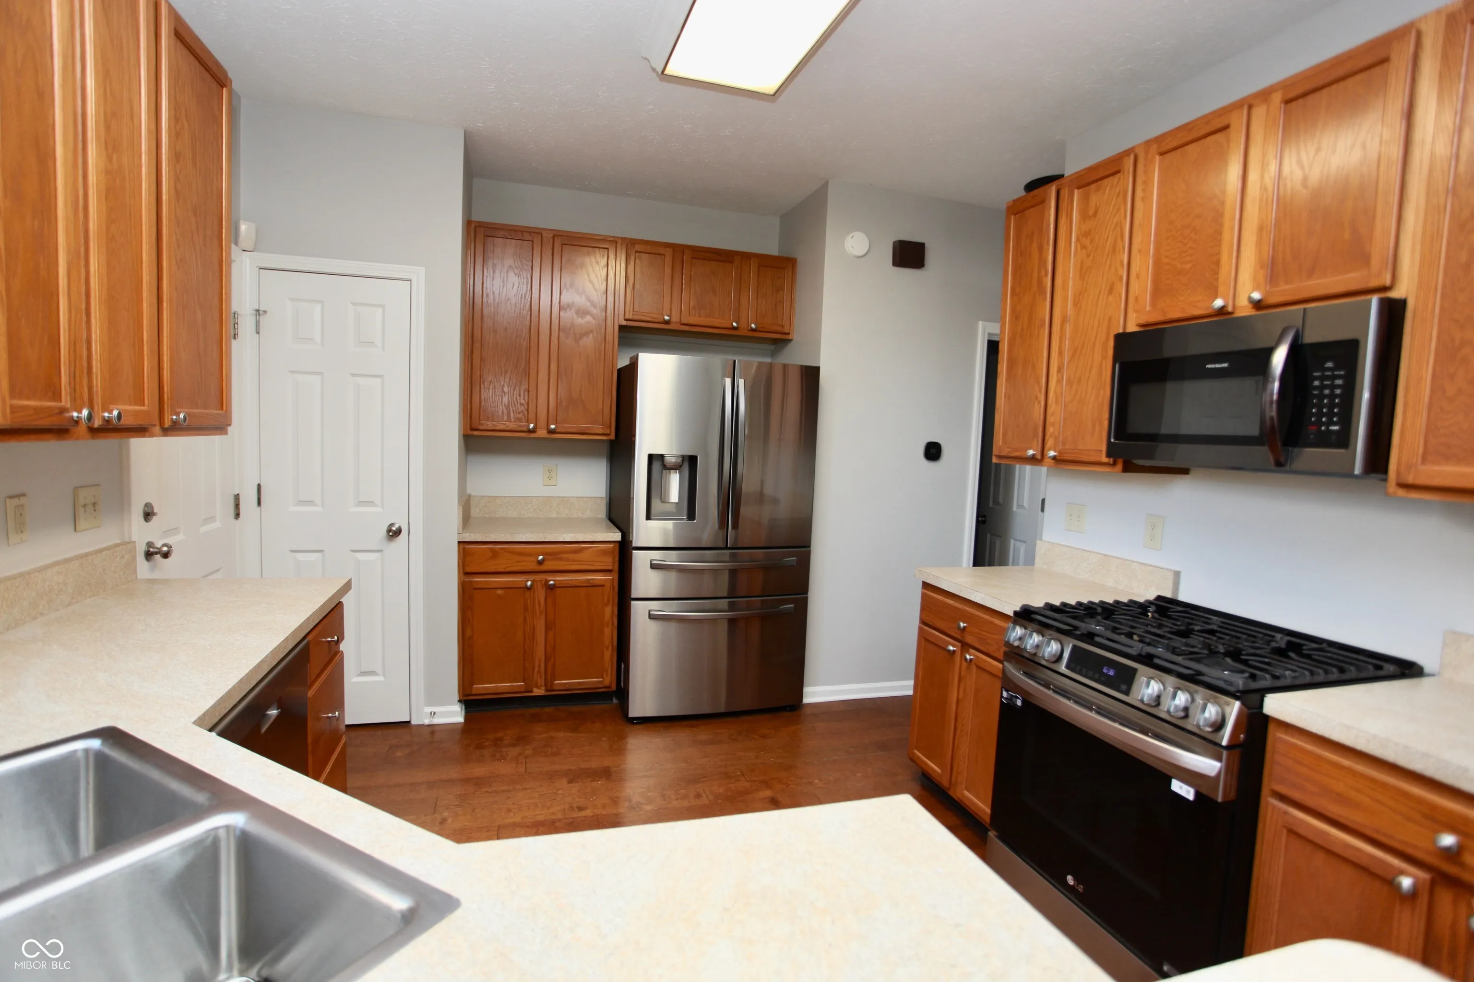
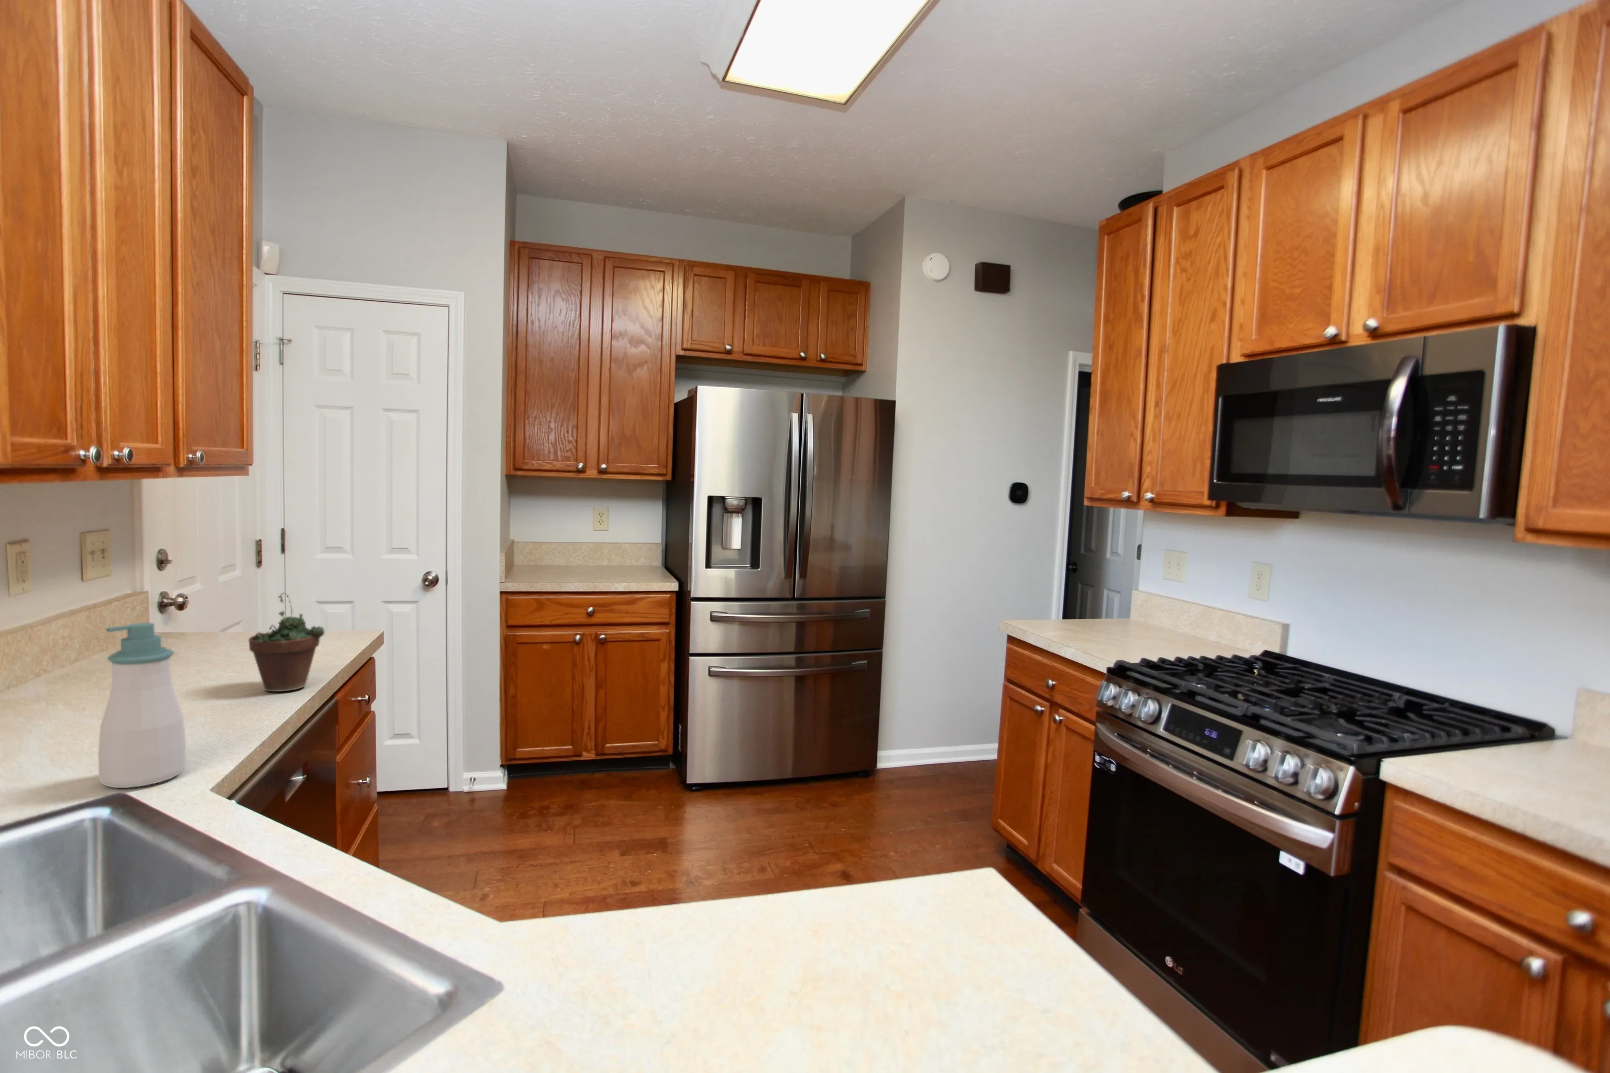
+ succulent plant [248,592,326,692]
+ soap bottle [97,622,187,788]
